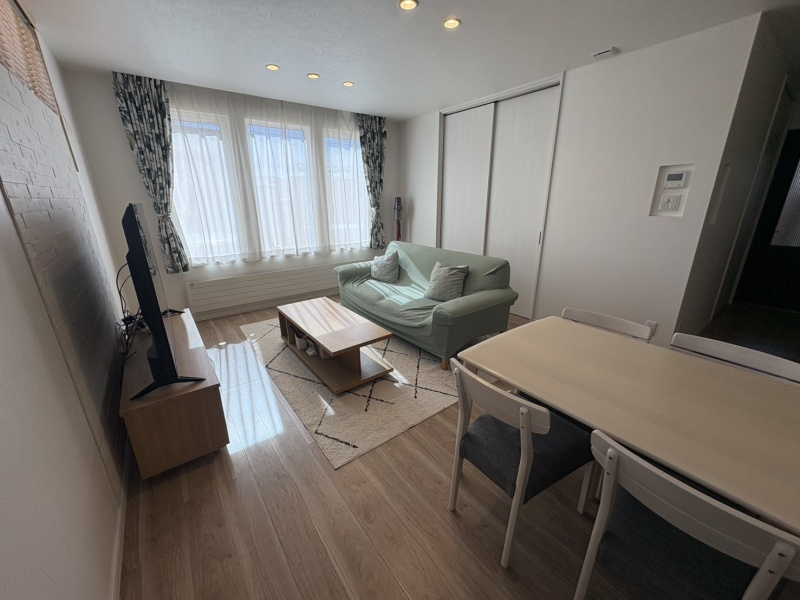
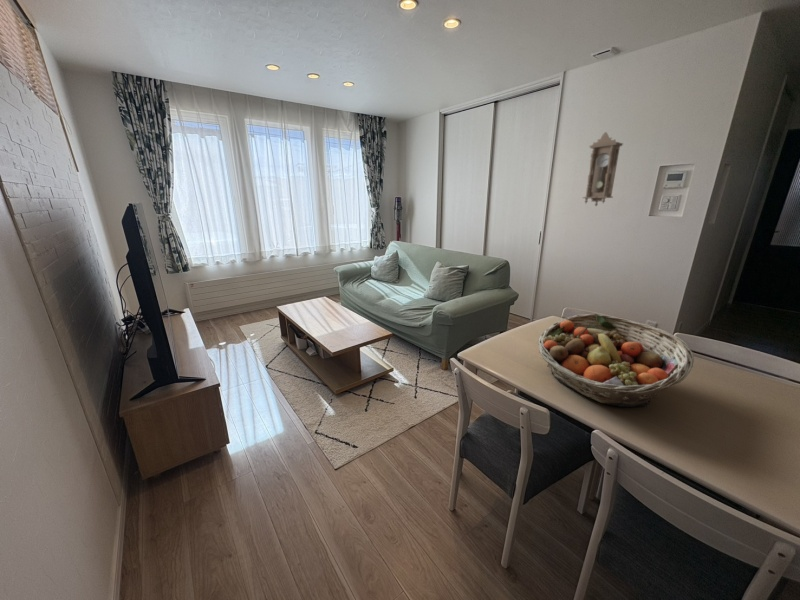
+ pendulum clock [582,131,624,207]
+ fruit basket [537,313,695,408]
